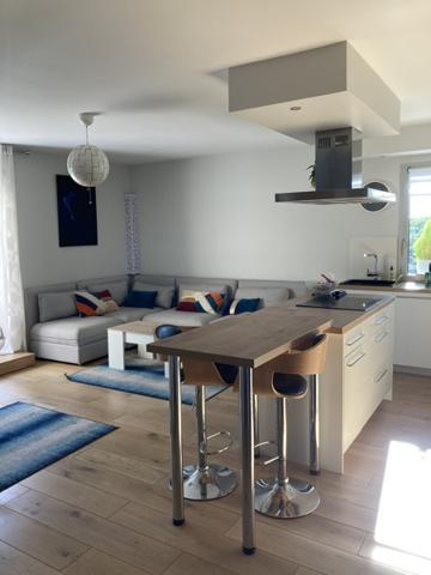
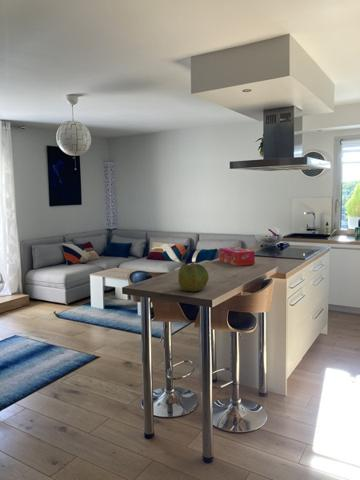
+ cabbage [177,261,210,293]
+ tissue box [218,246,256,267]
